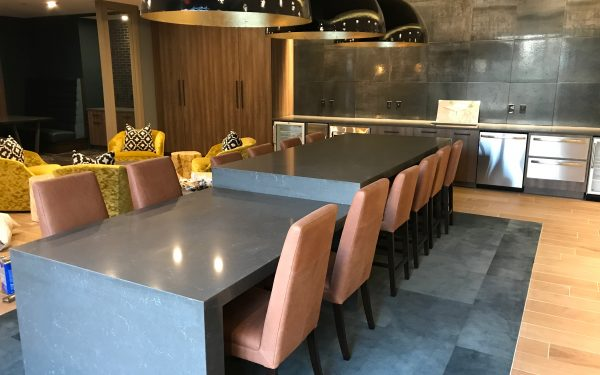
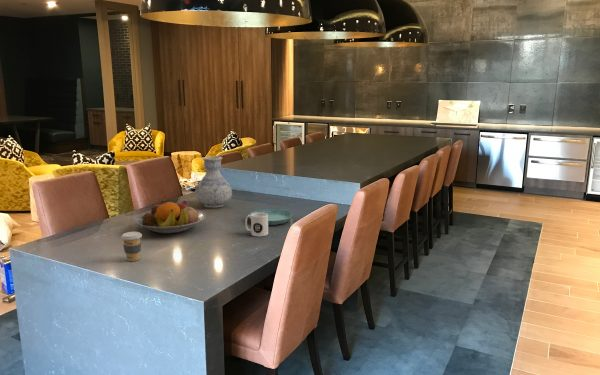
+ mug [244,213,269,237]
+ coffee cup [120,231,143,262]
+ fruit bowl [134,200,207,235]
+ saucer [248,208,293,226]
+ vase [195,155,233,209]
